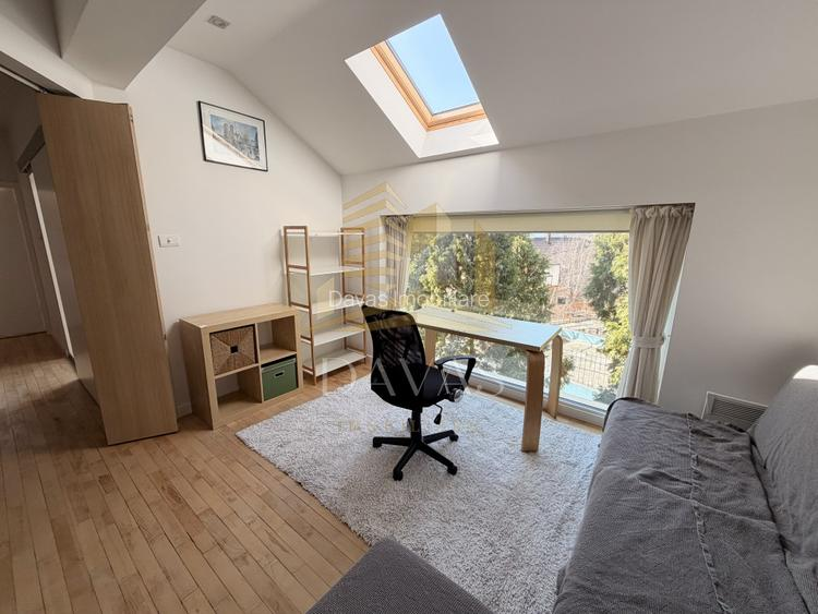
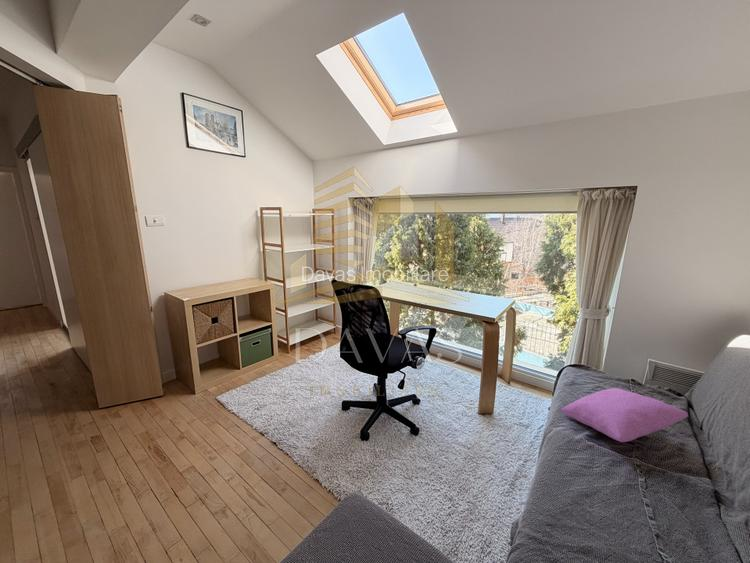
+ cushion [561,387,689,443]
